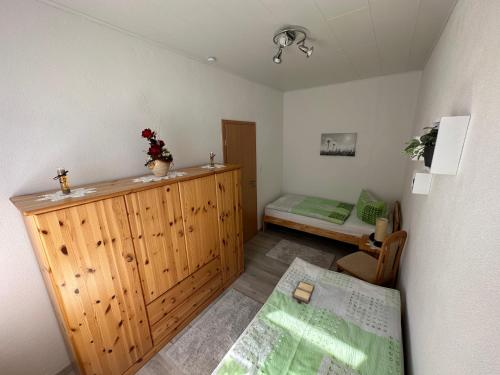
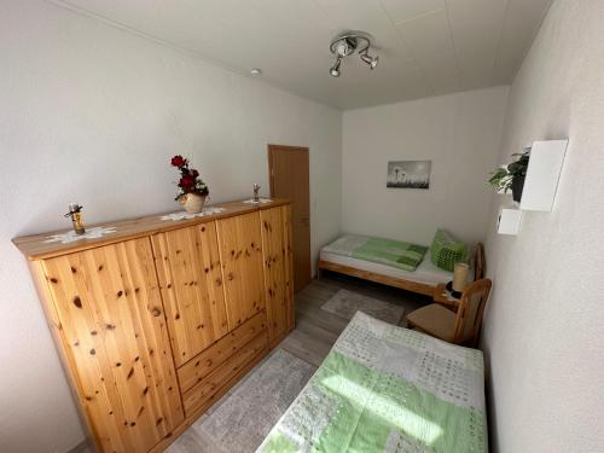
- hardback book [292,280,316,305]
